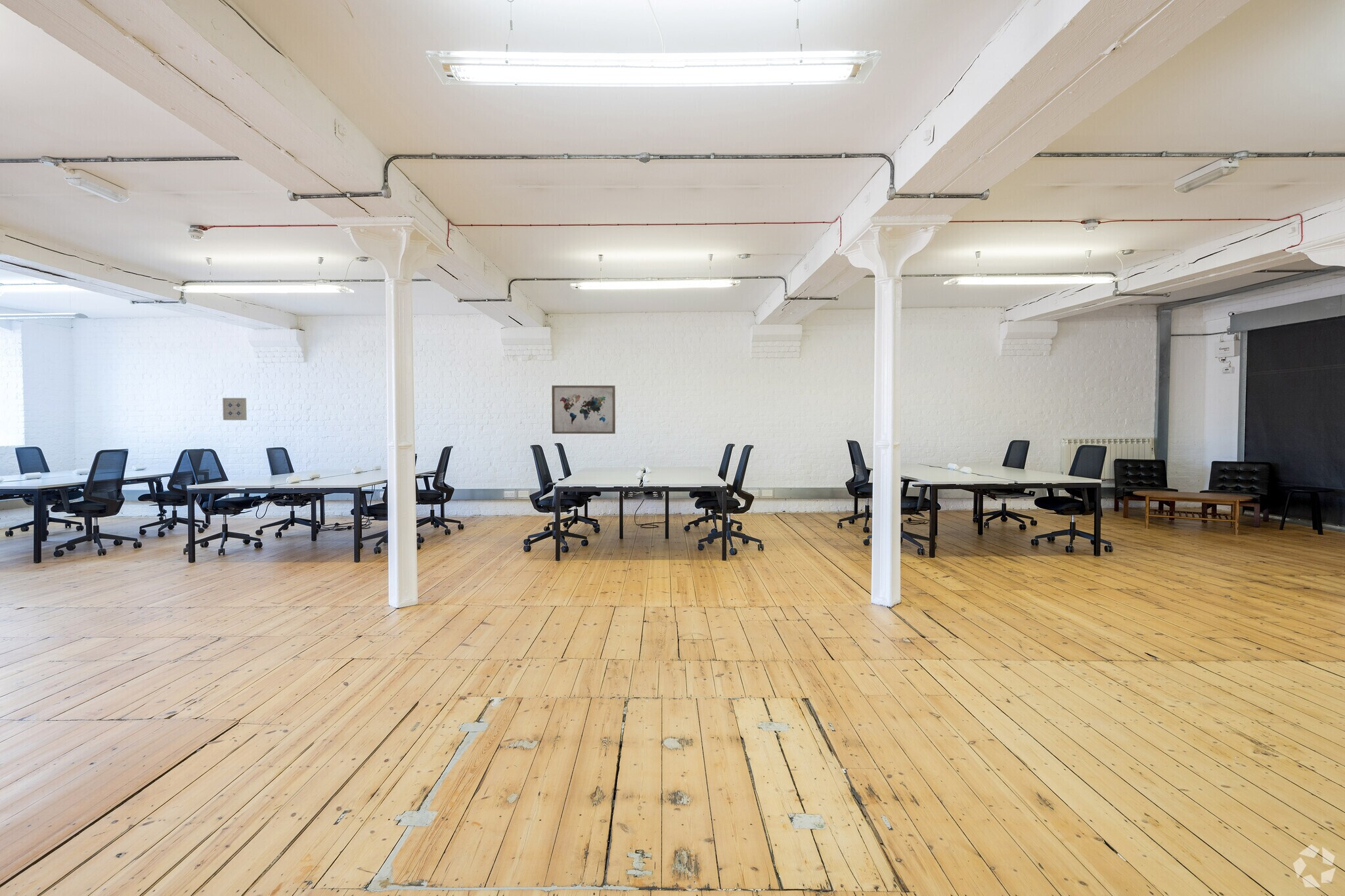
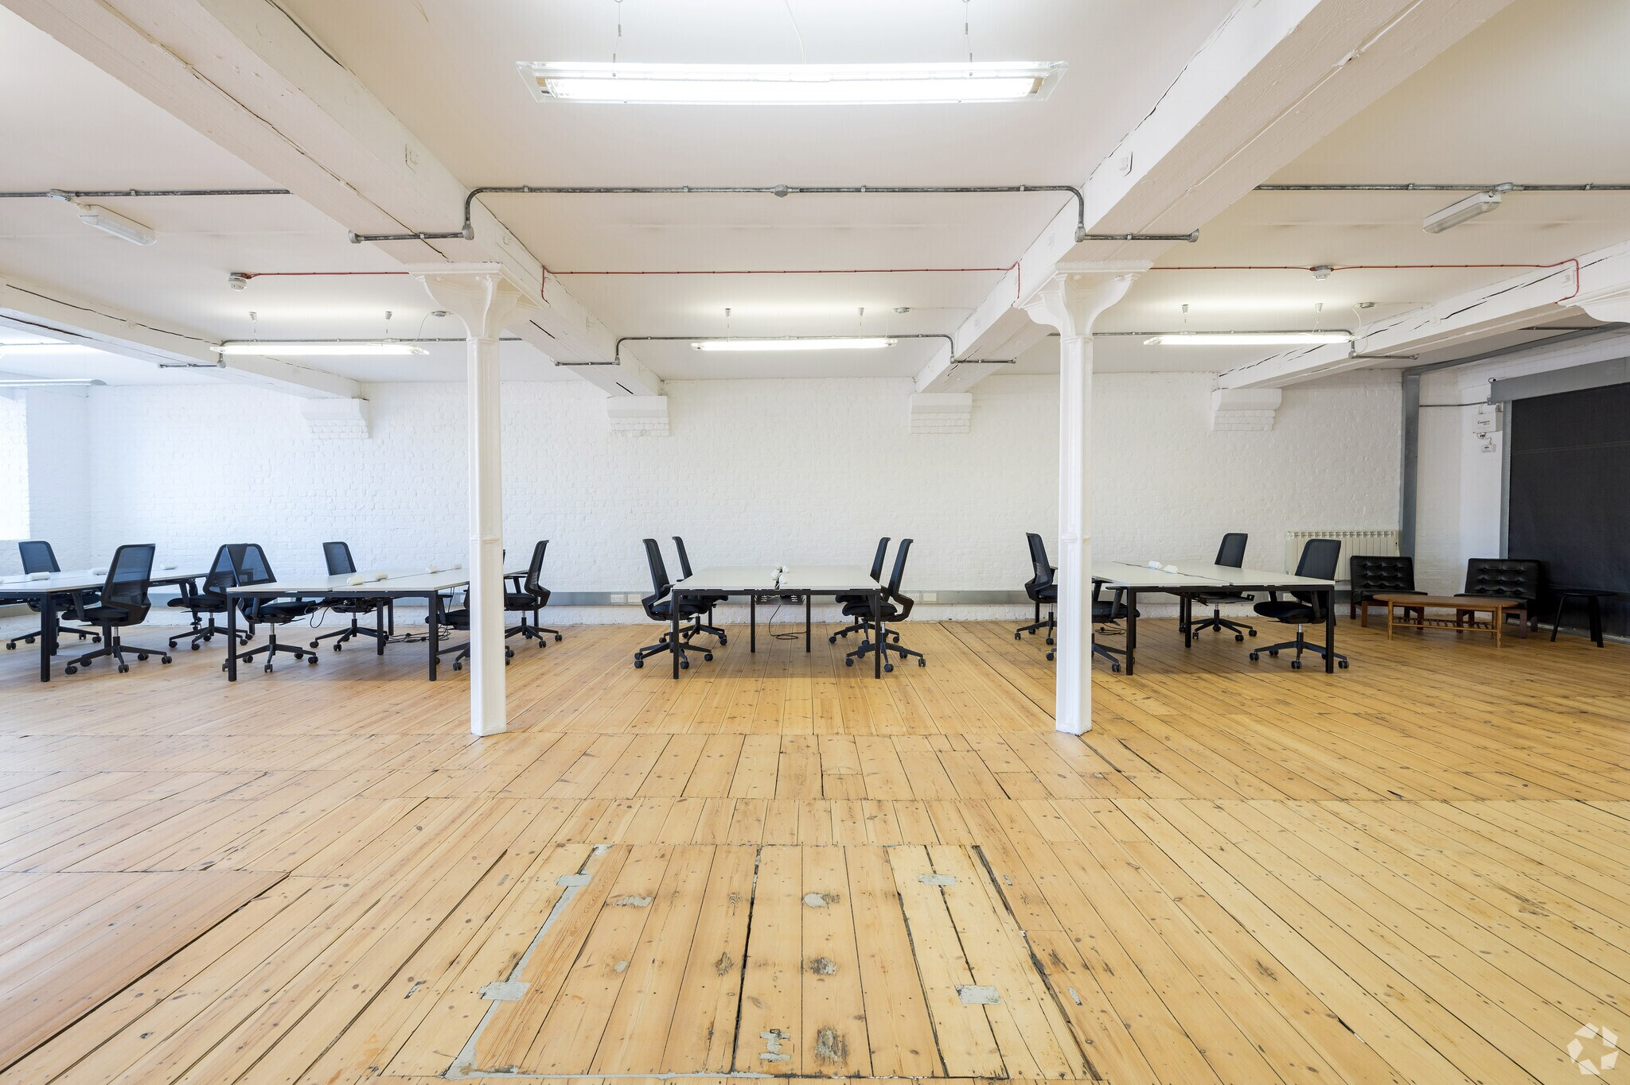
- wall art [551,385,616,435]
- wall art [222,397,248,421]
